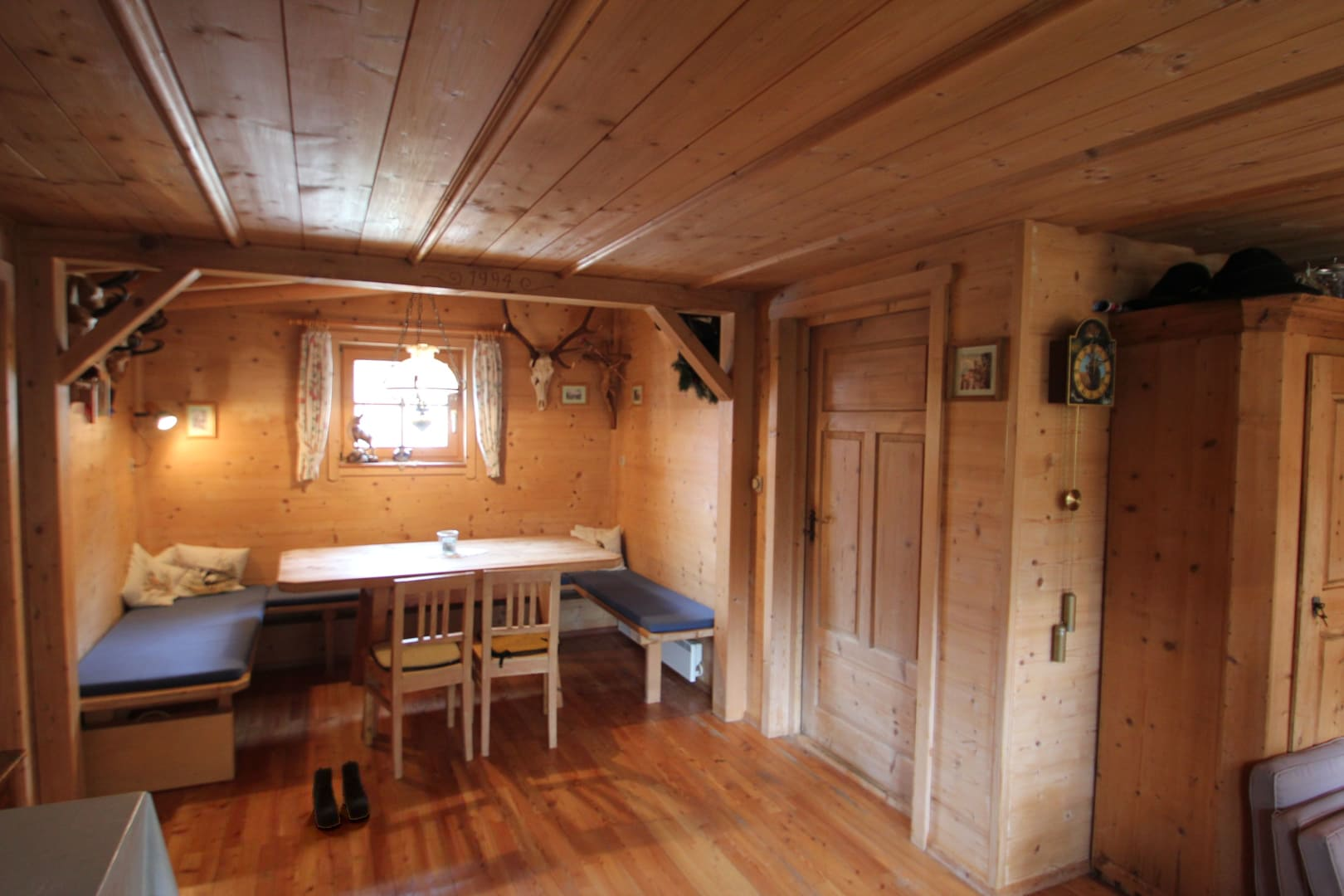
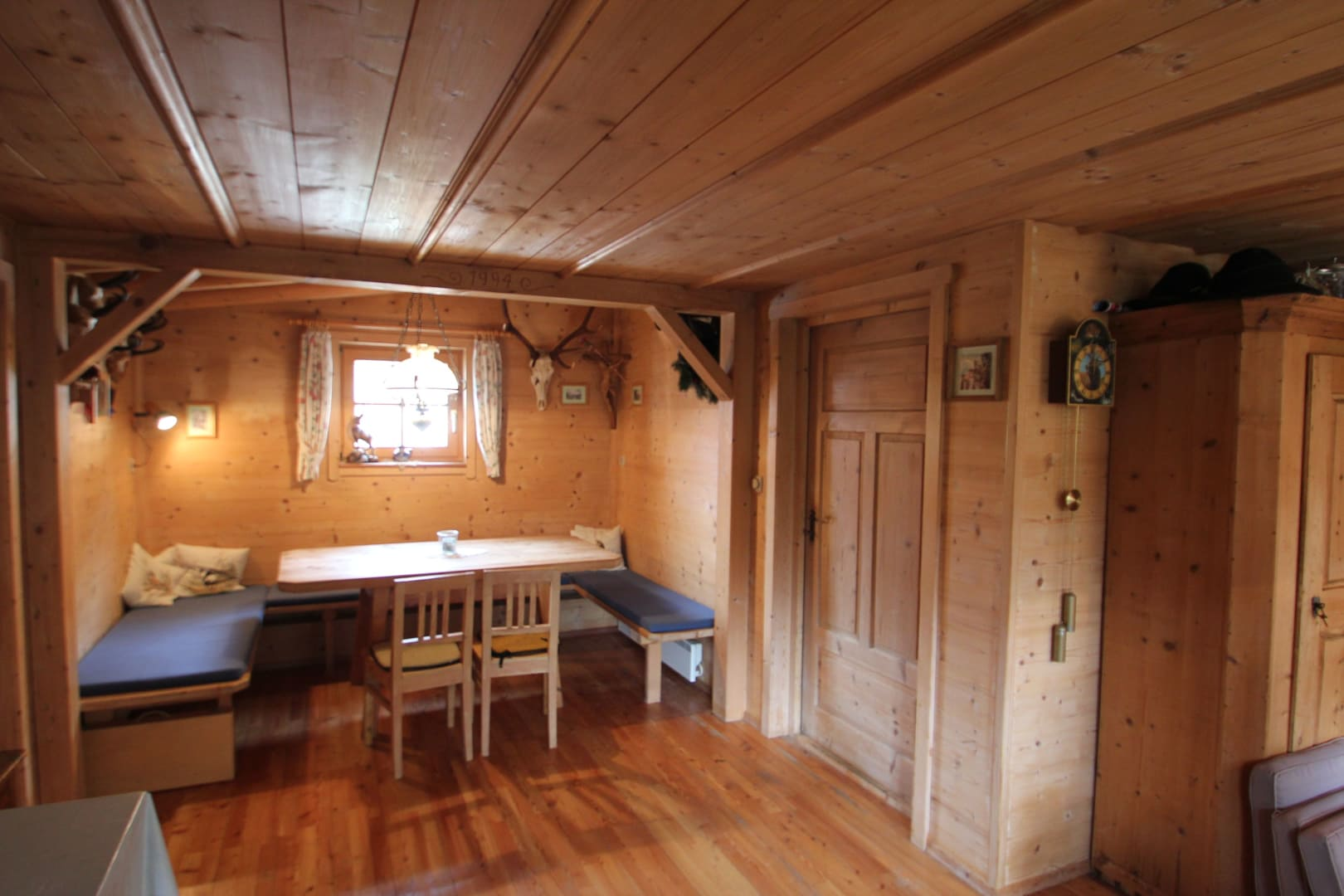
- boots [311,759,371,830]
